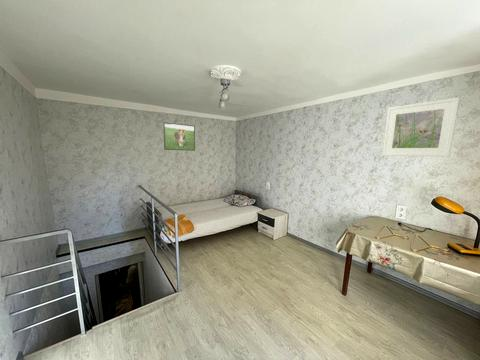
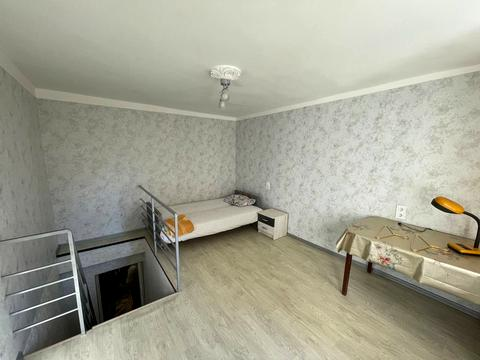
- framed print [381,97,461,158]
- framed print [163,121,196,152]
